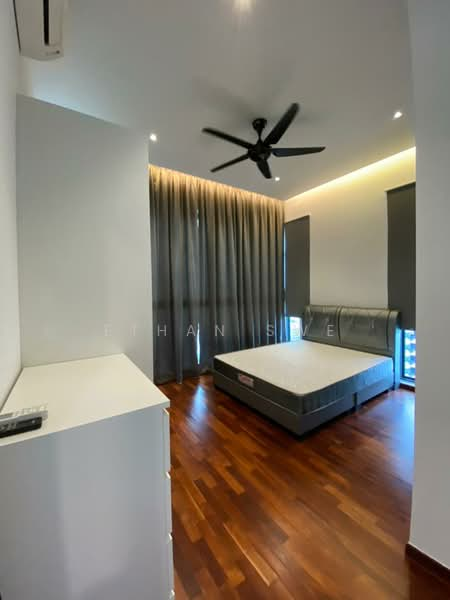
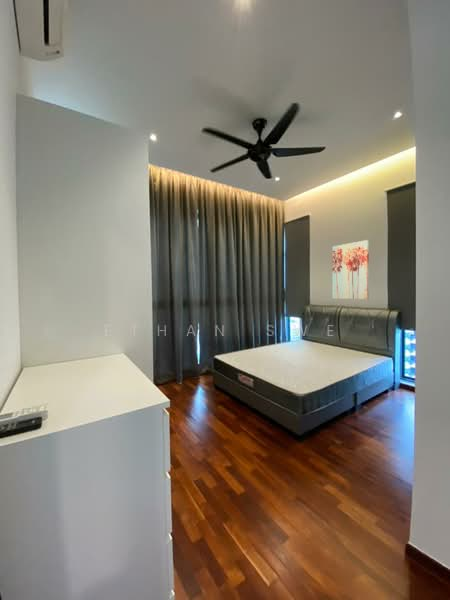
+ wall art [331,239,370,300]
